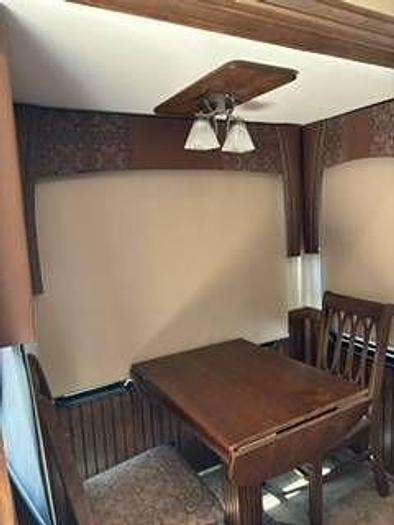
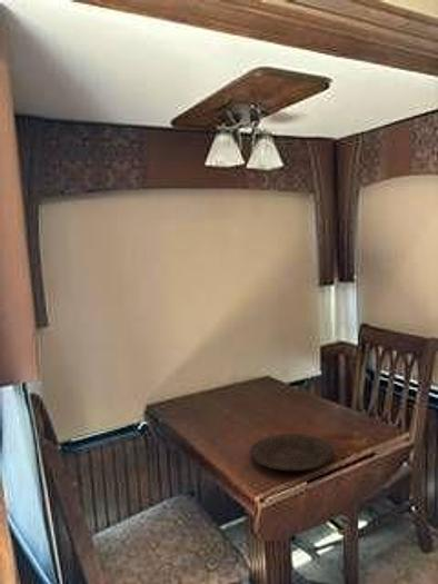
+ plate [249,433,335,472]
